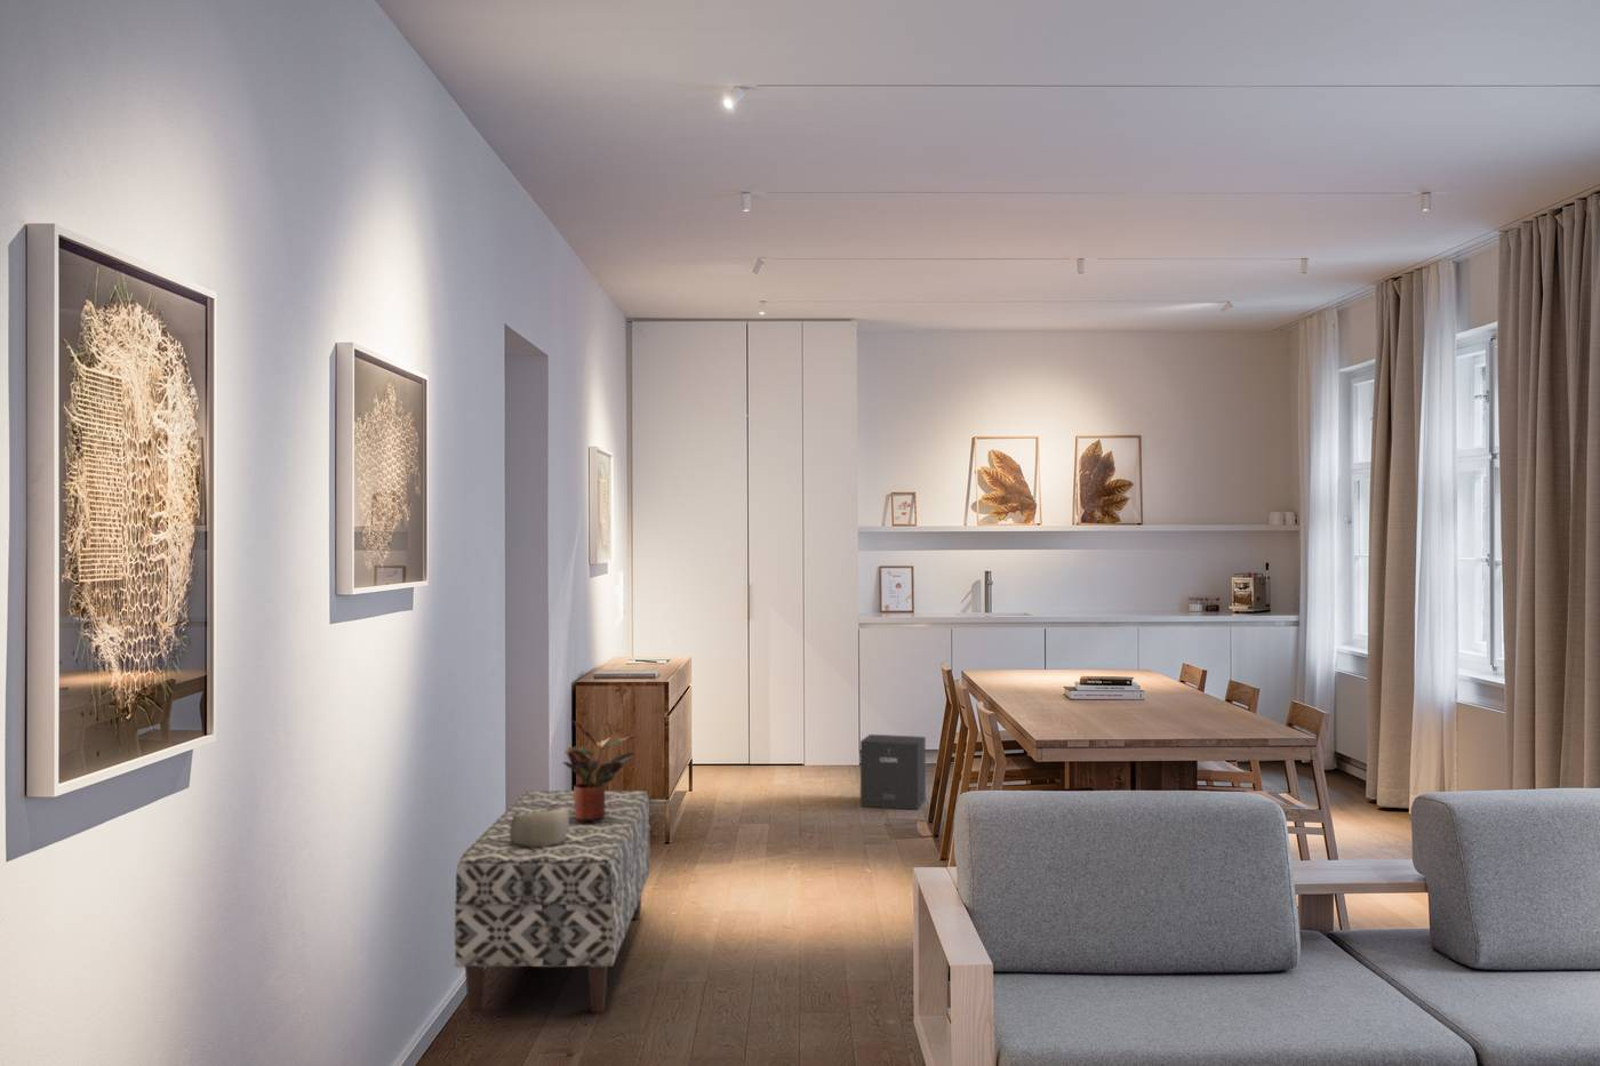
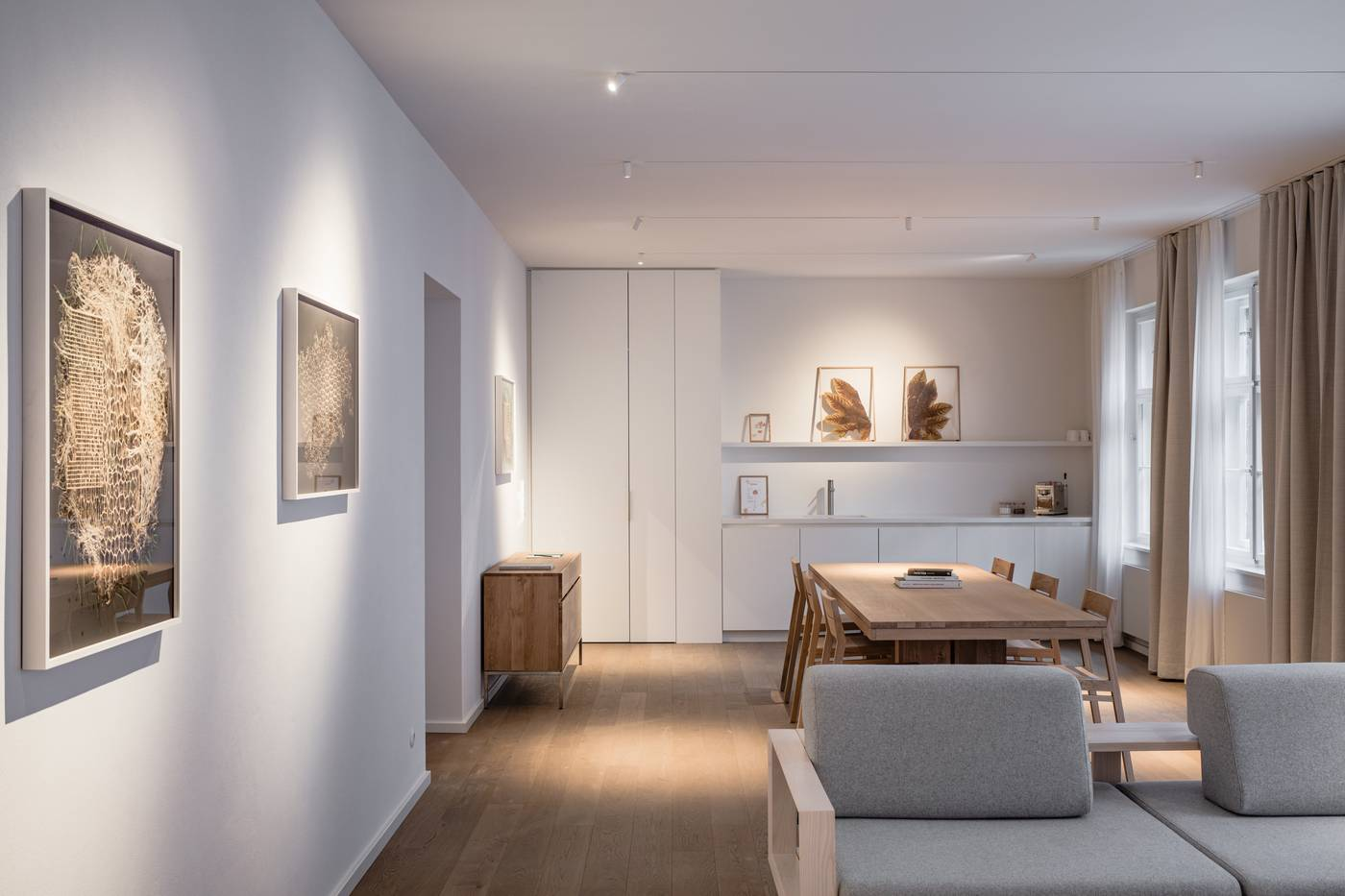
- bench [453,790,652,1015]
- potted plant [561,720,639,821]
- speaker [859,734,927,811]
- decorative bowl [509,807,569,848]
